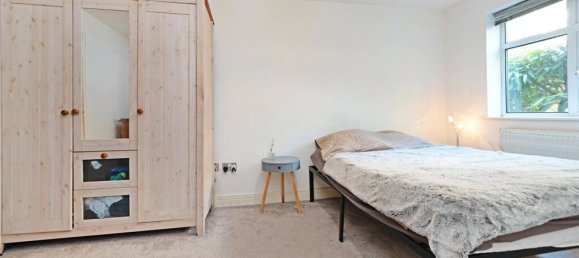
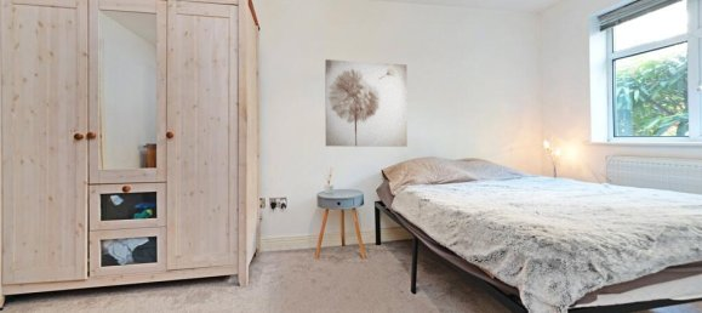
+ wall art [324,58,409,148]
